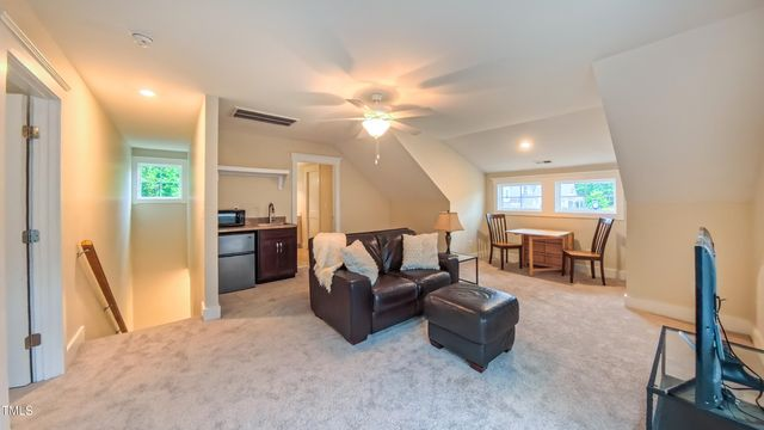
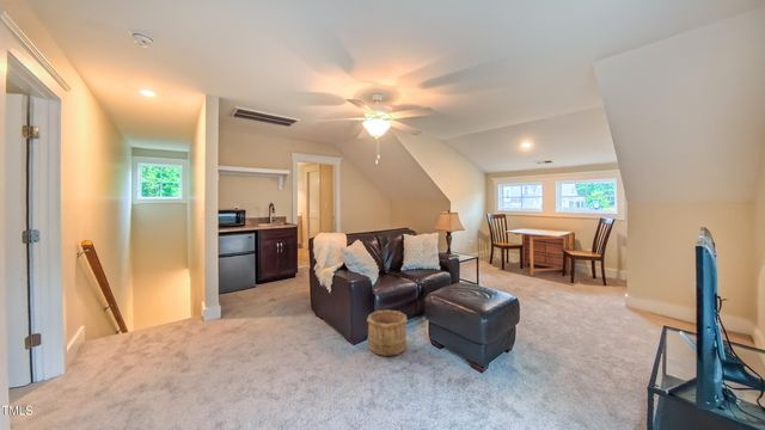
+ wooden bucket [366,309,409,357]
